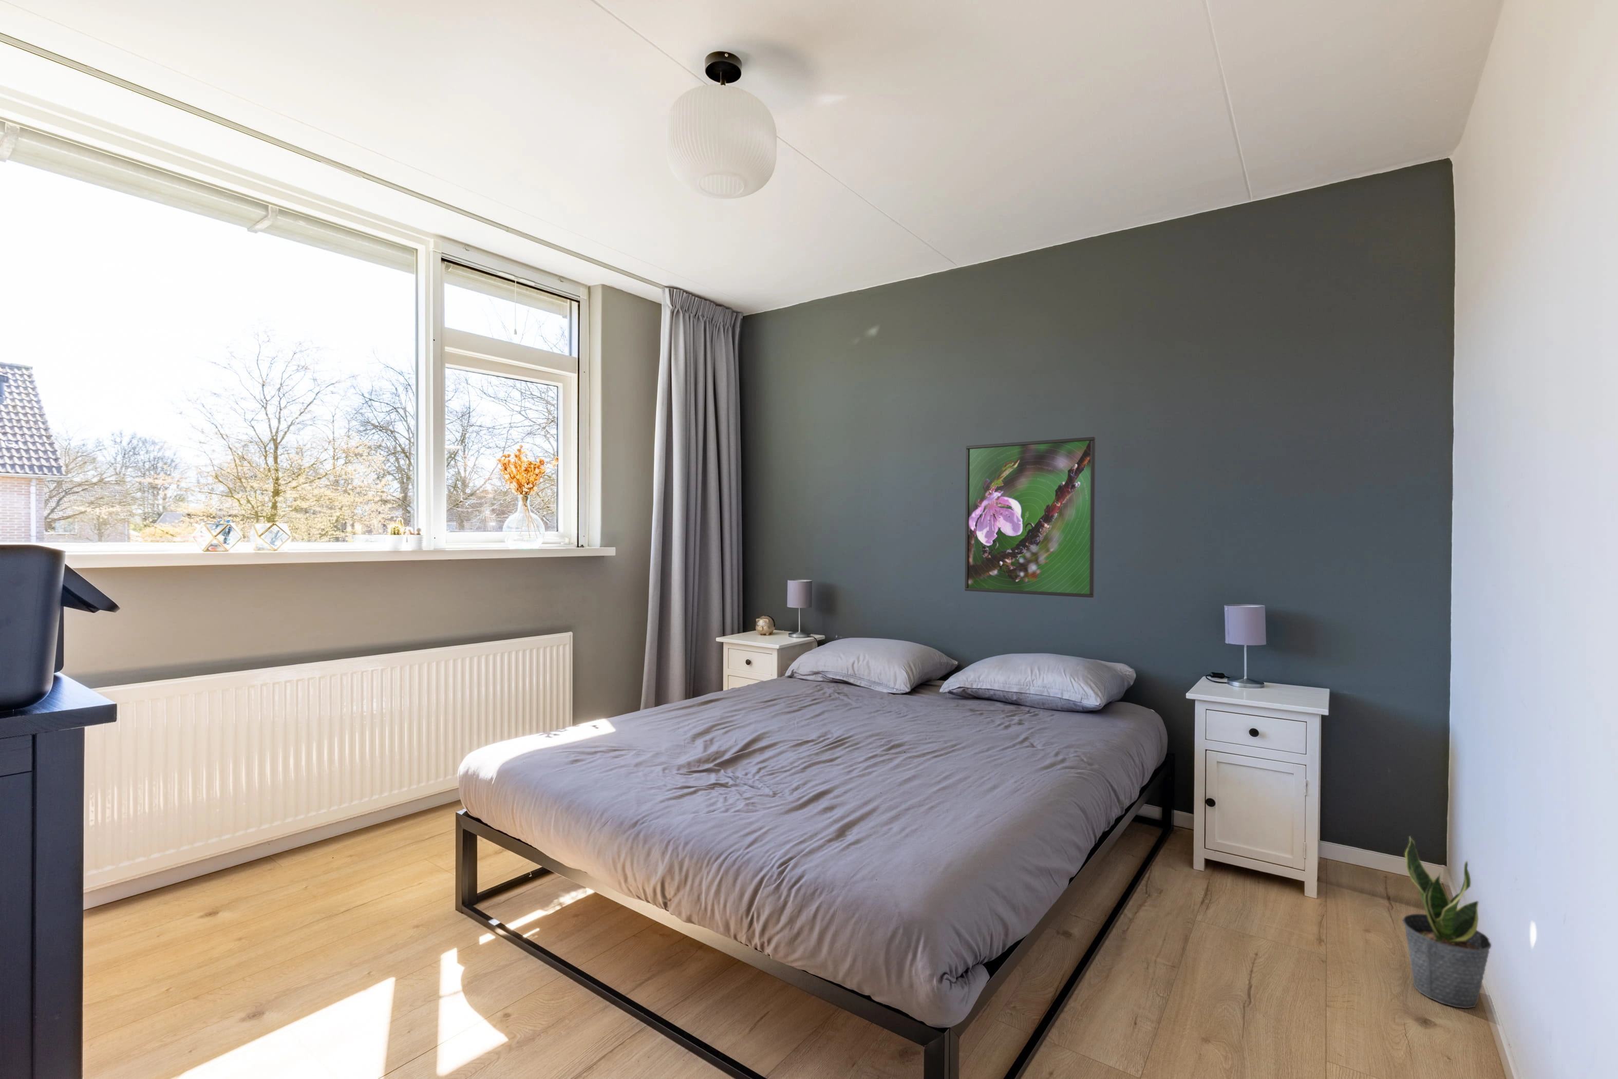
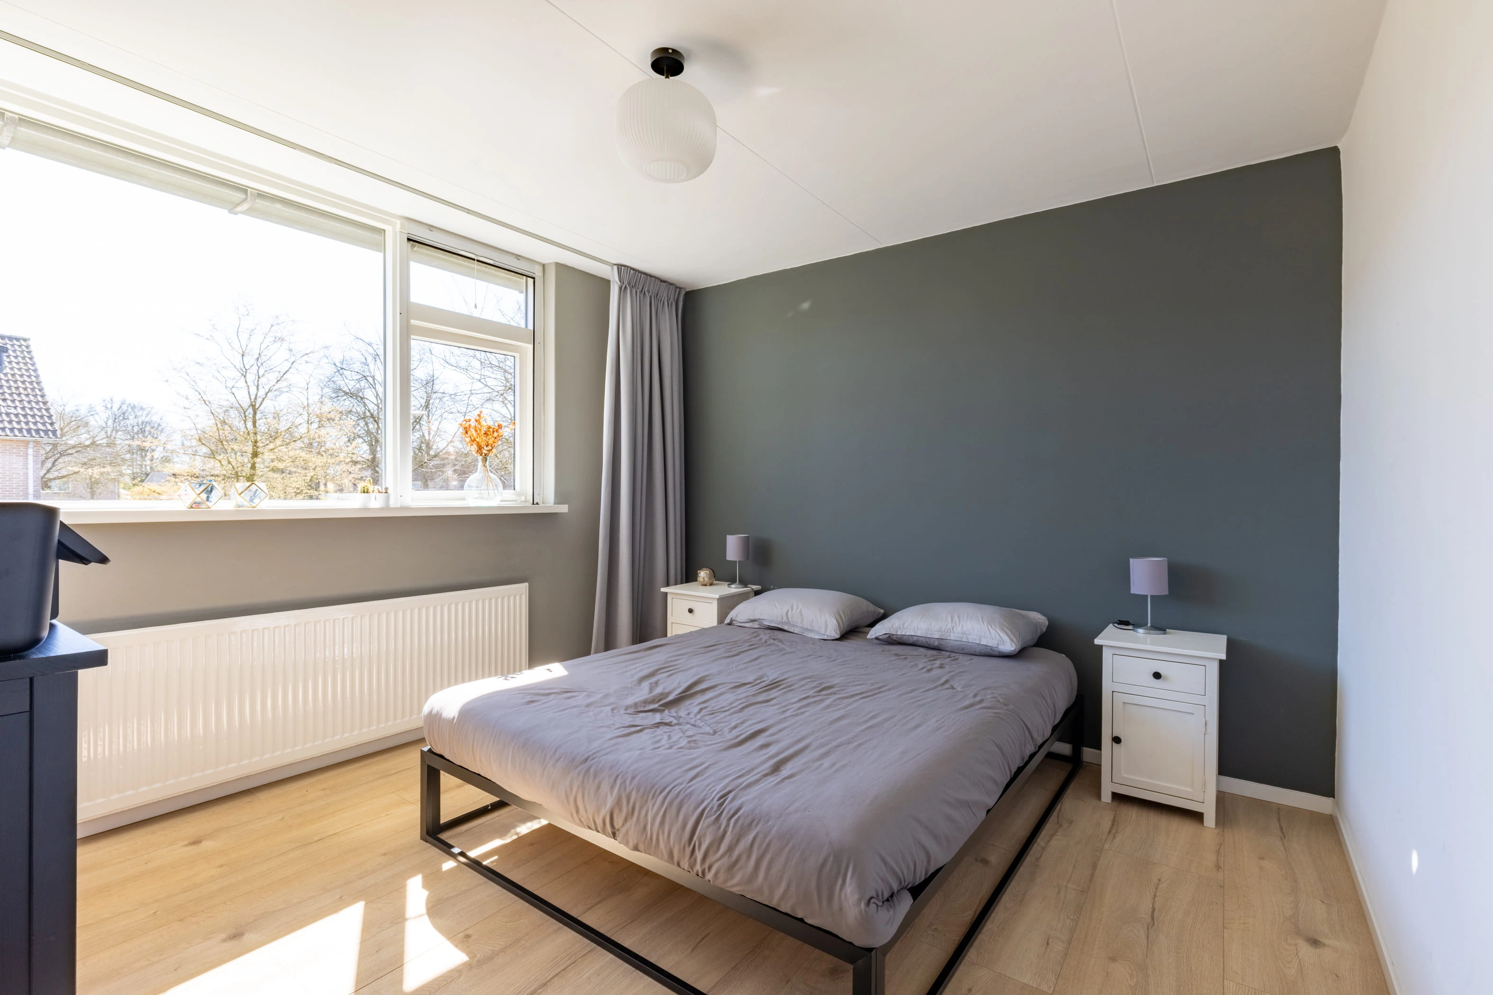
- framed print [964,436,1097,599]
- potted plant [1401,836,1492,1009]
